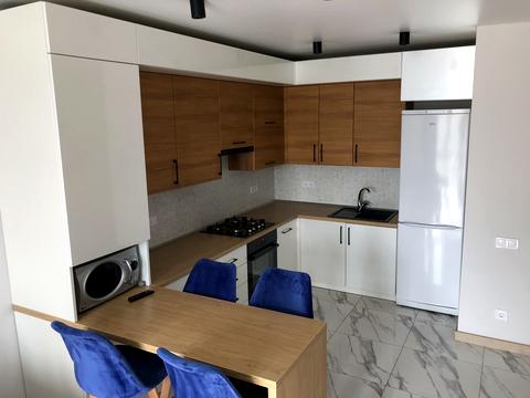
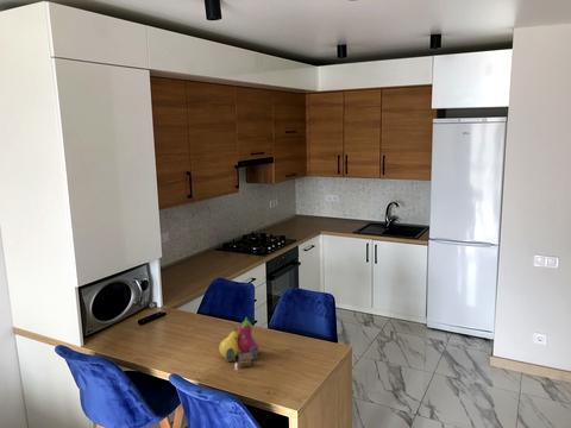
+ fruit [218,316,261,369]
